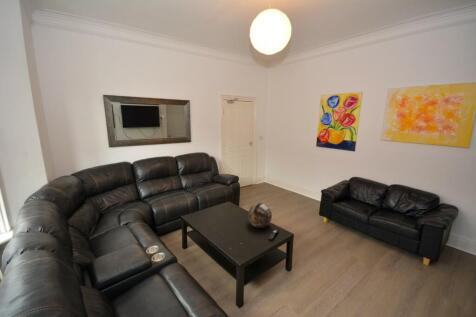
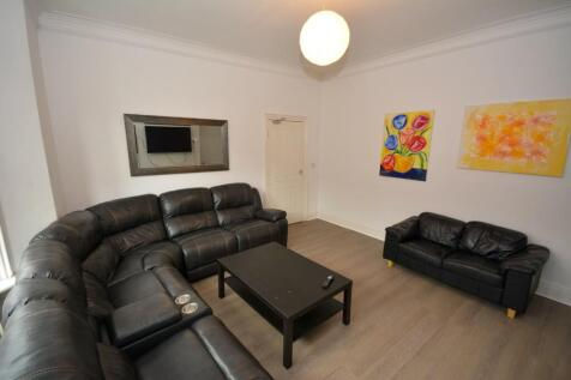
- decorative bowl [247,202,273,229]
